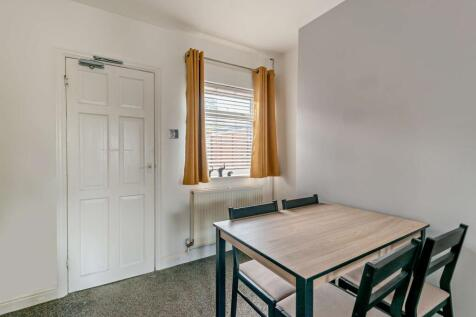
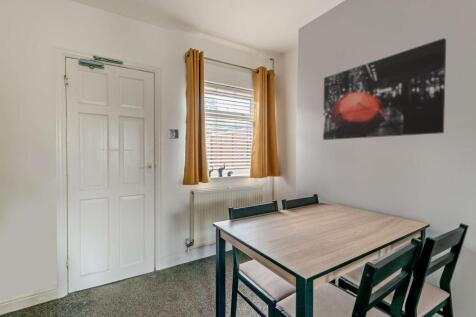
+ wall art [322,37,447,141]
